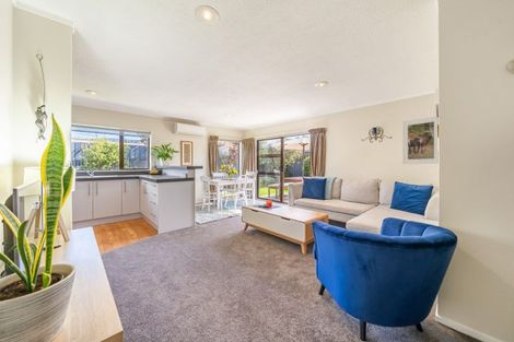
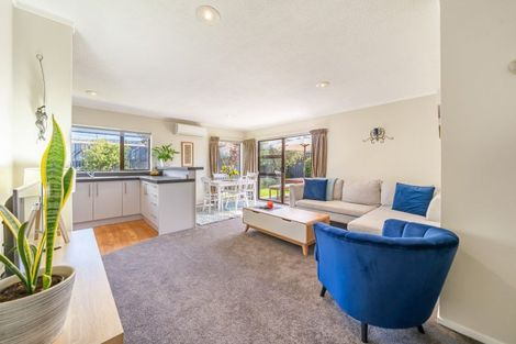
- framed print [401,116,440,165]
